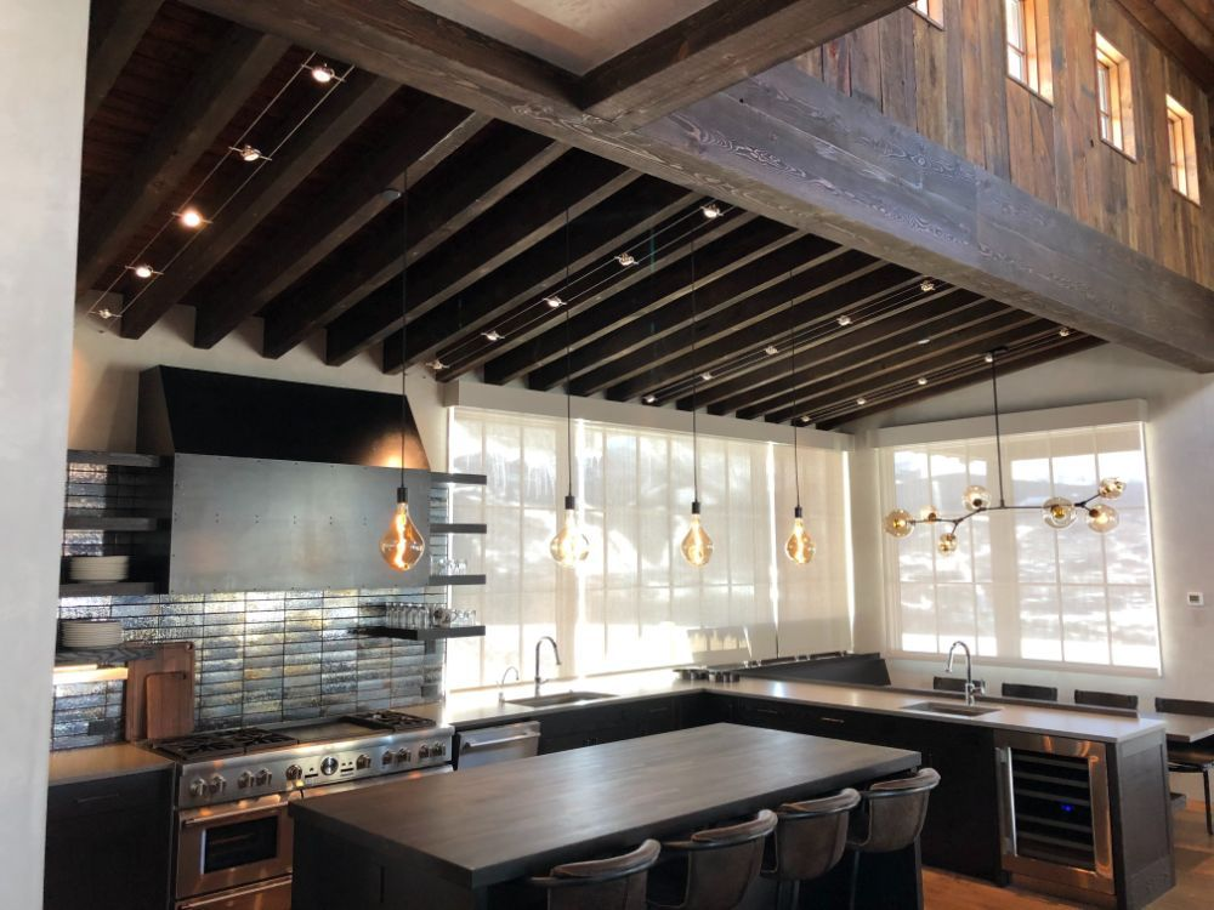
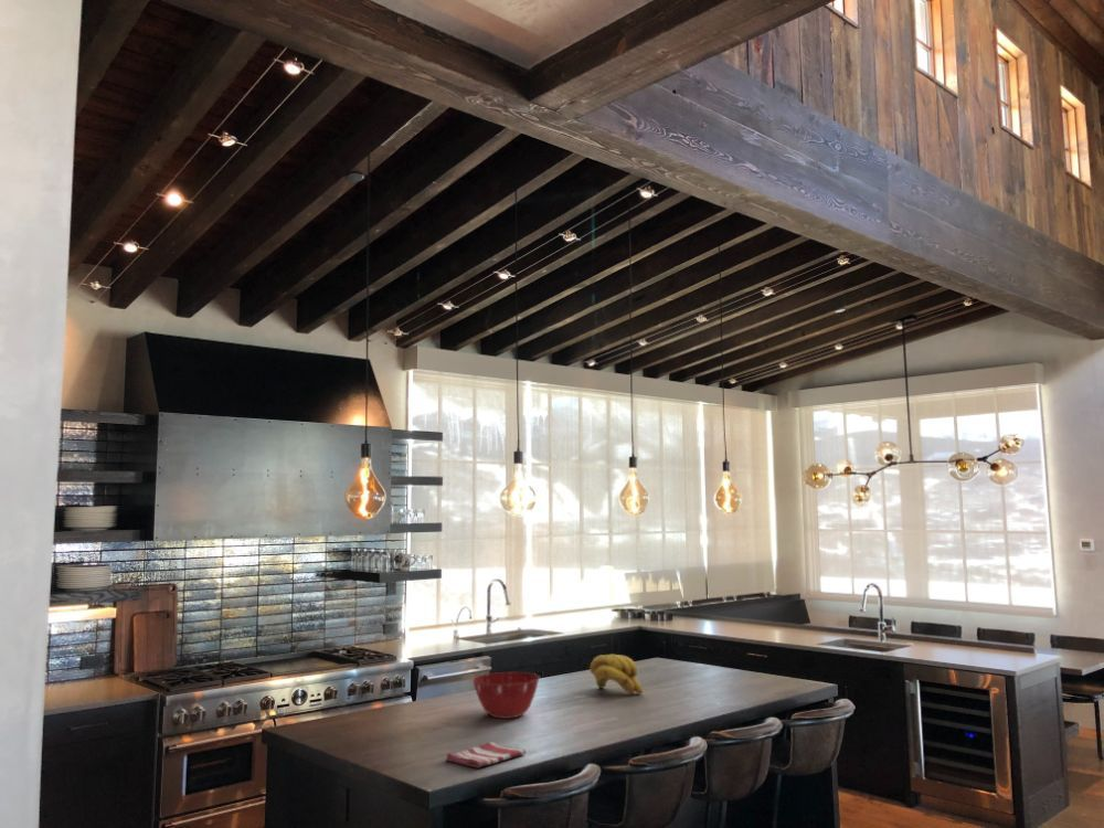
+ mixing bowl [471,671,541,720]
+ dish towel [445,741,527,769]
+ banana bunch [588,654,644,696]
